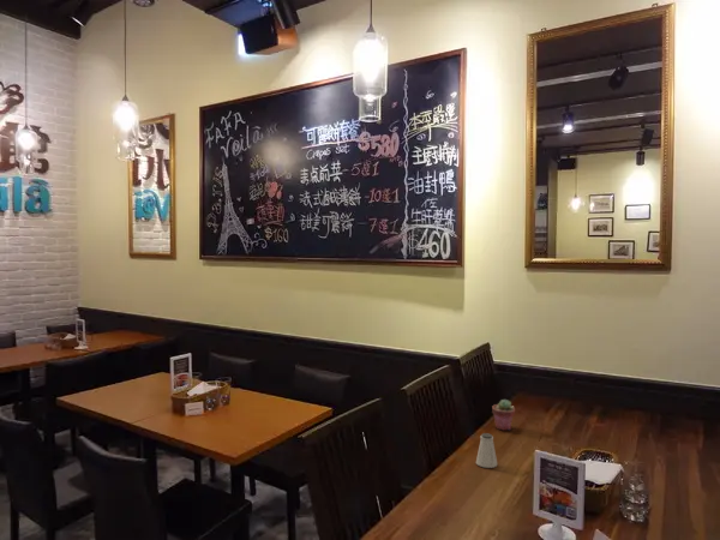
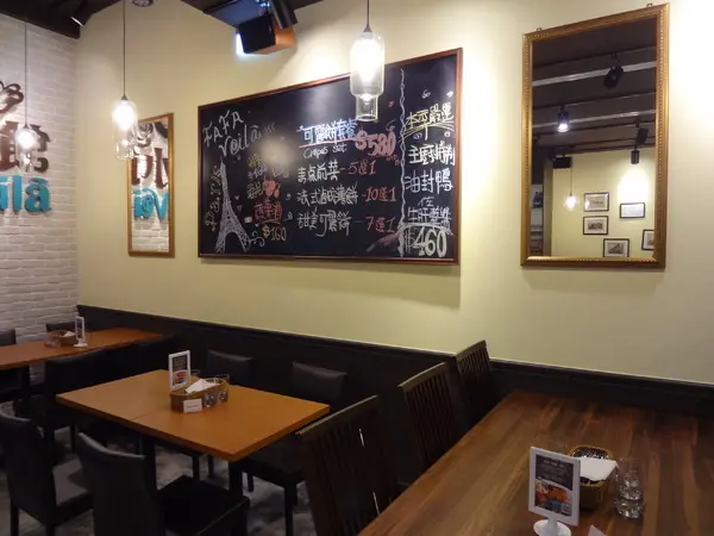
- potted succulent [491,398,516,432]
- saltshaker [475,432,498,469]
